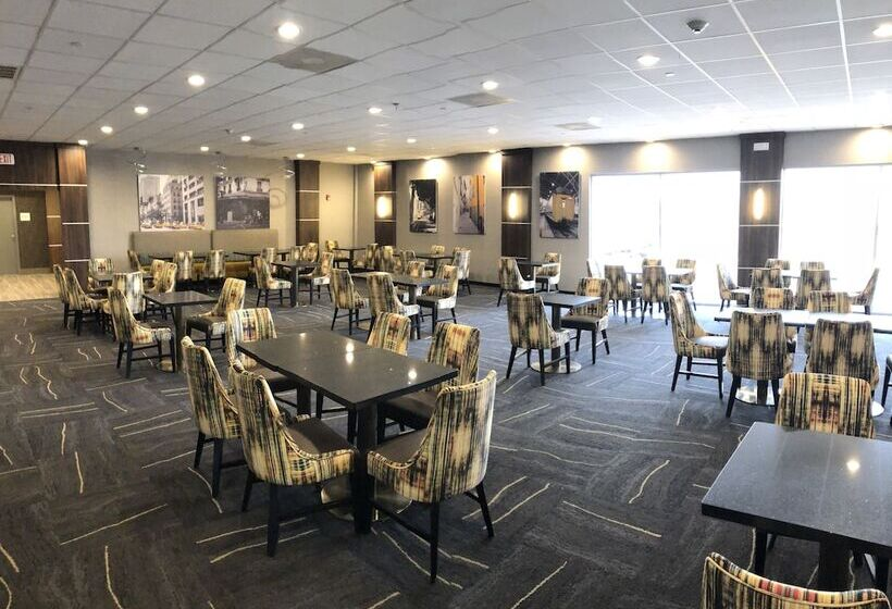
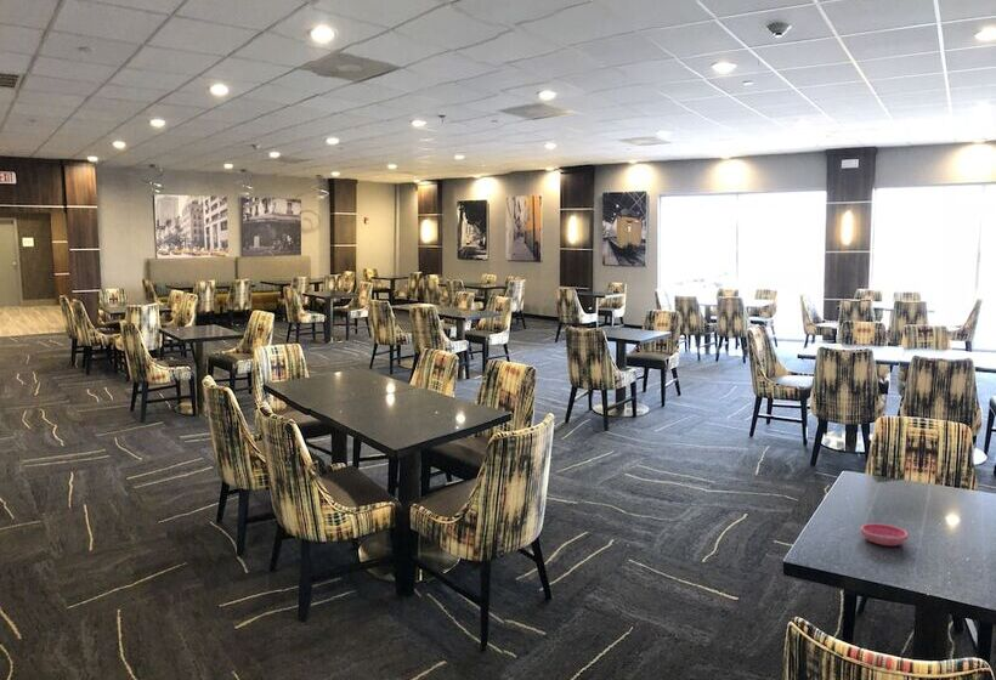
+ saucer [860,522,910,546]
